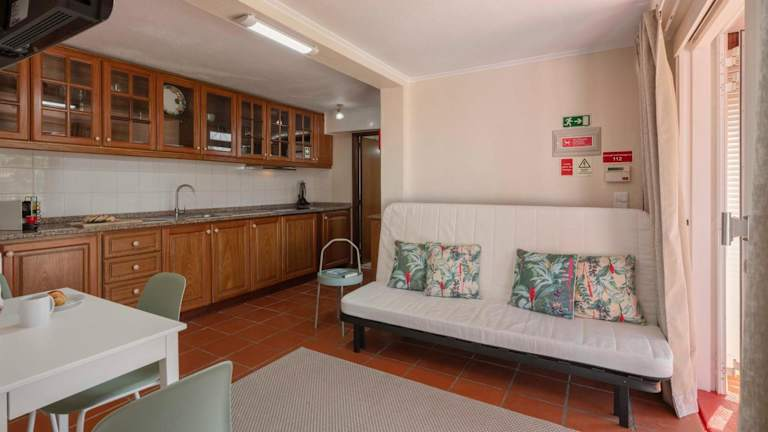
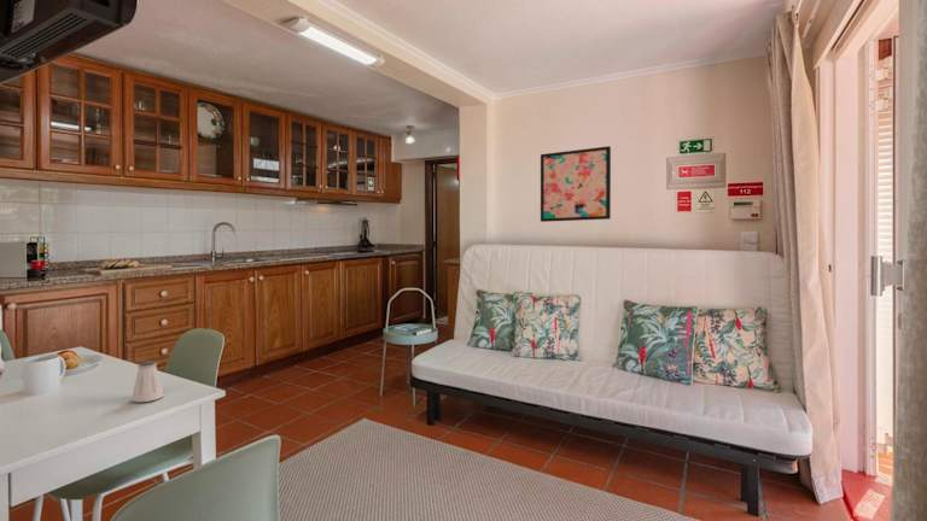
+ saltshaker [130,359,164,403]
+ wall art [540,145,612,223]
